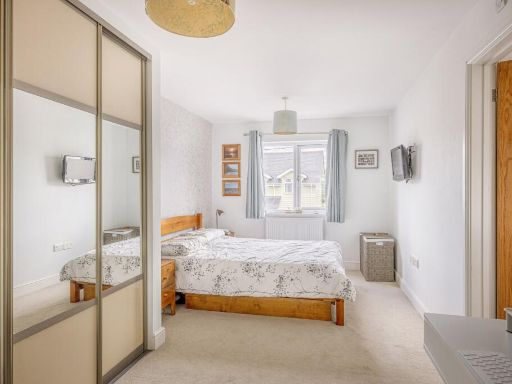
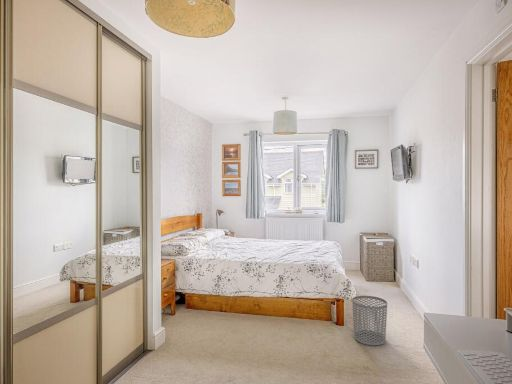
+ waste bin [351,295,388,347]
